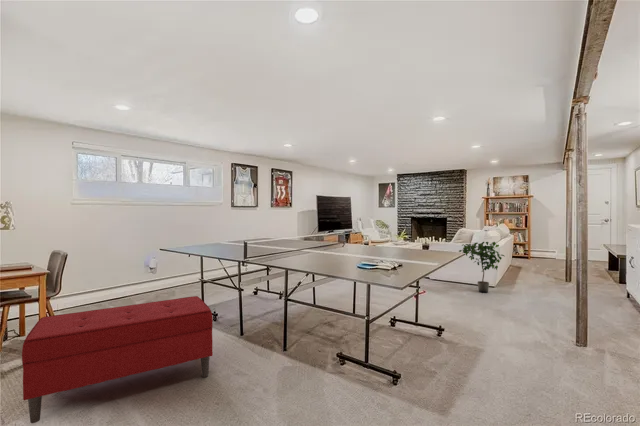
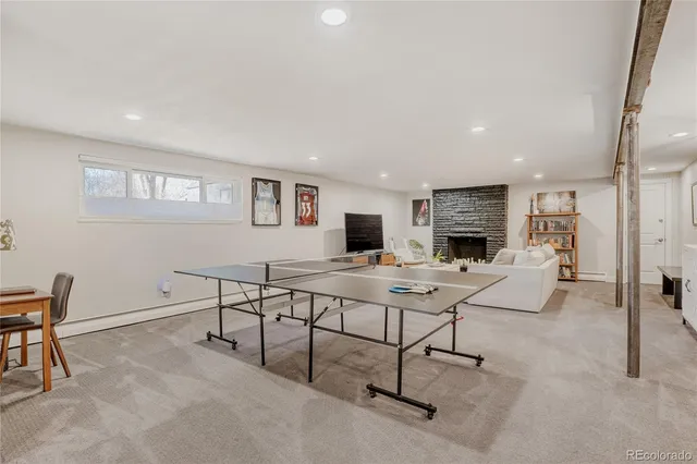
- potted plant [458,241,506,294]
- bench [21,295,214,424]
